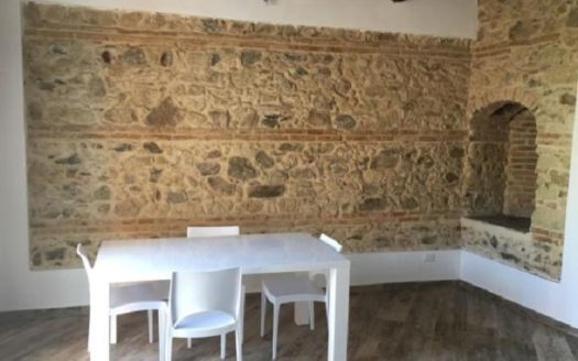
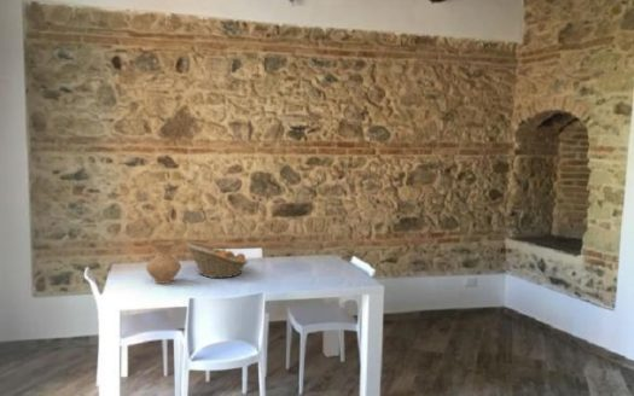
+ fruit basket [186,240,249,279]
+ vase [145,240,182,285]
